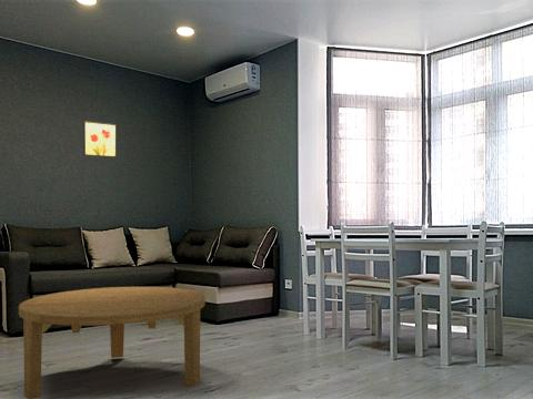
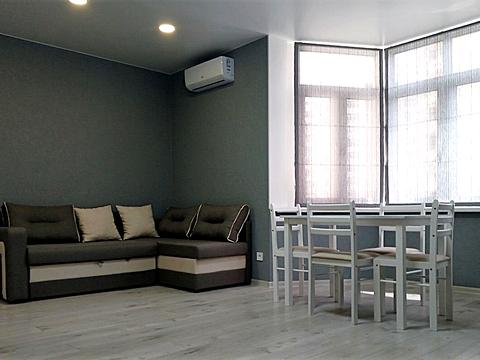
- coffee table [18,286,207,399]
- wall art [83,120,118,158]
